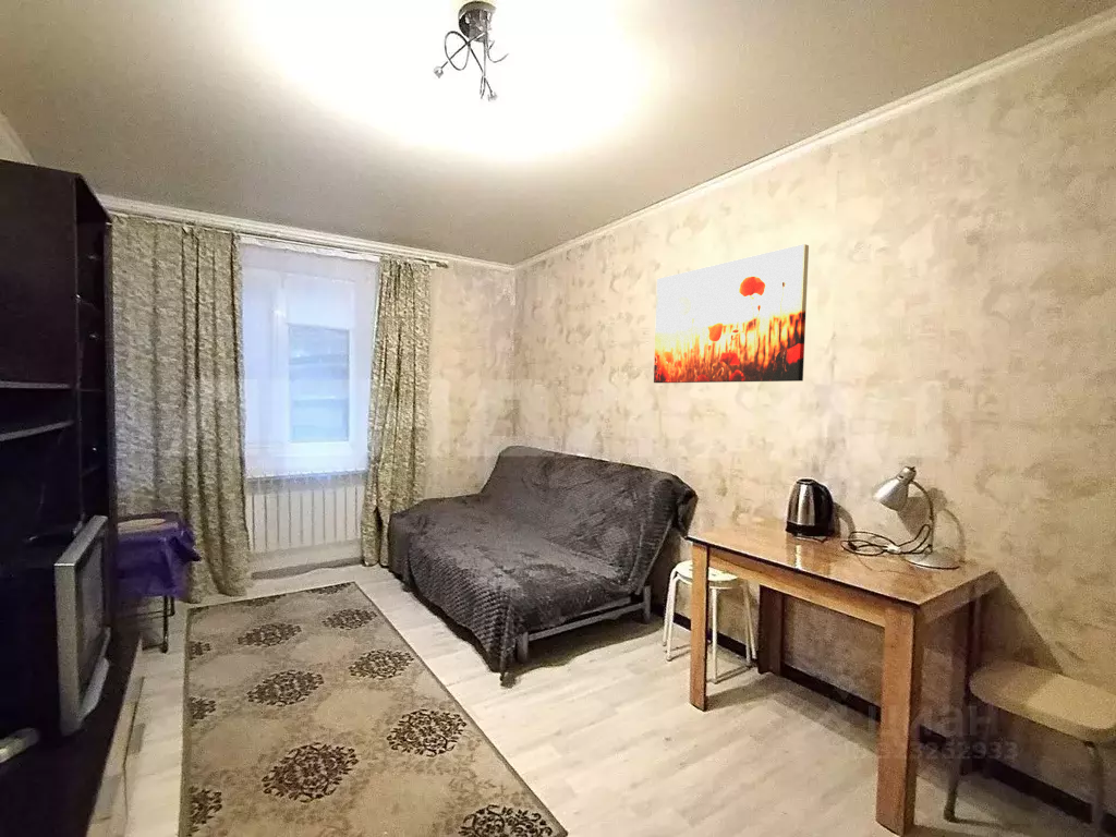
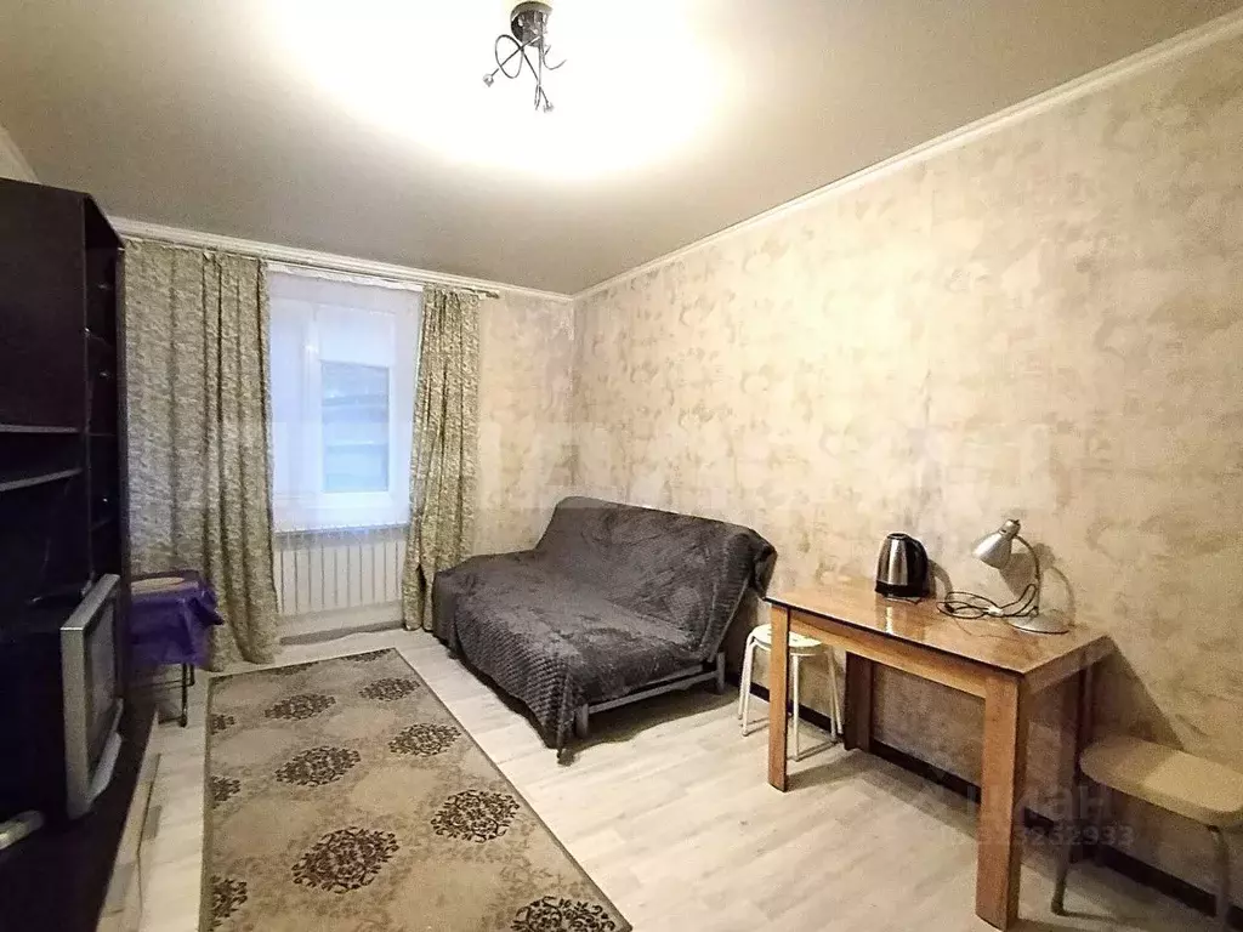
- wall art [653,243,810,384]
